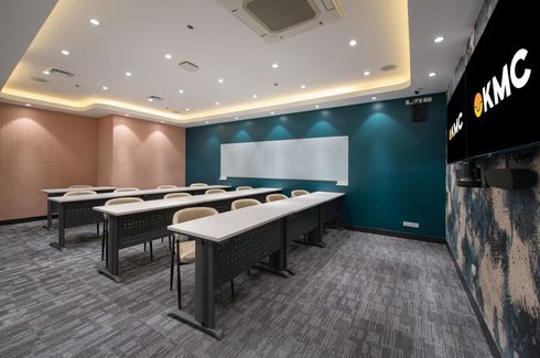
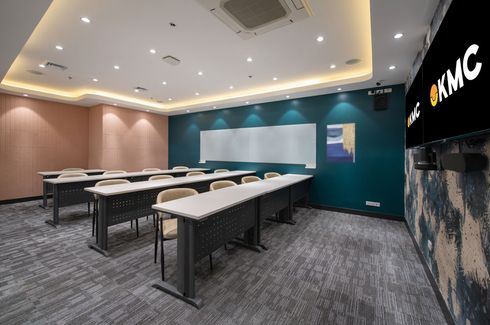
+ wall art [326,122,356,163]
